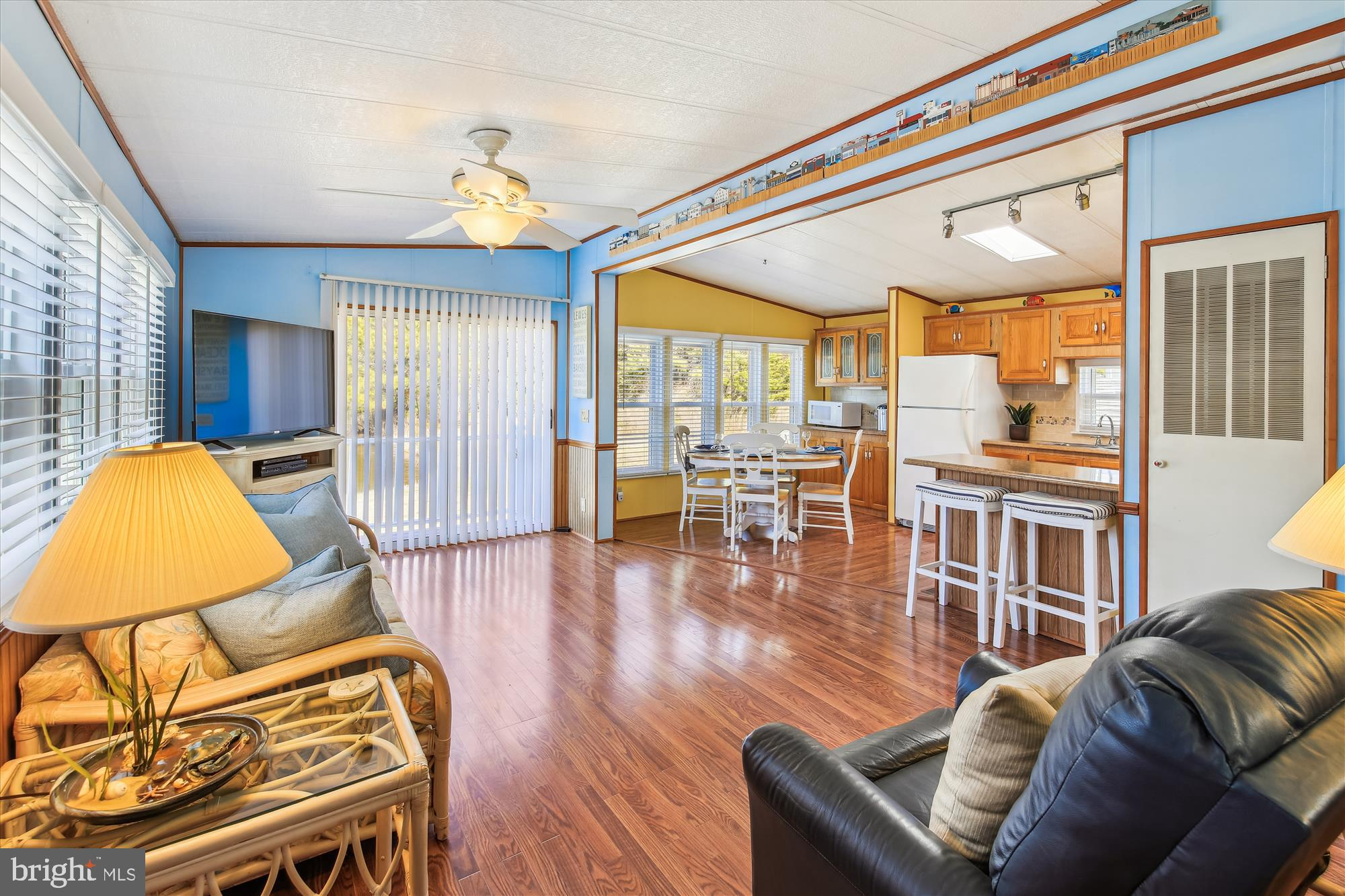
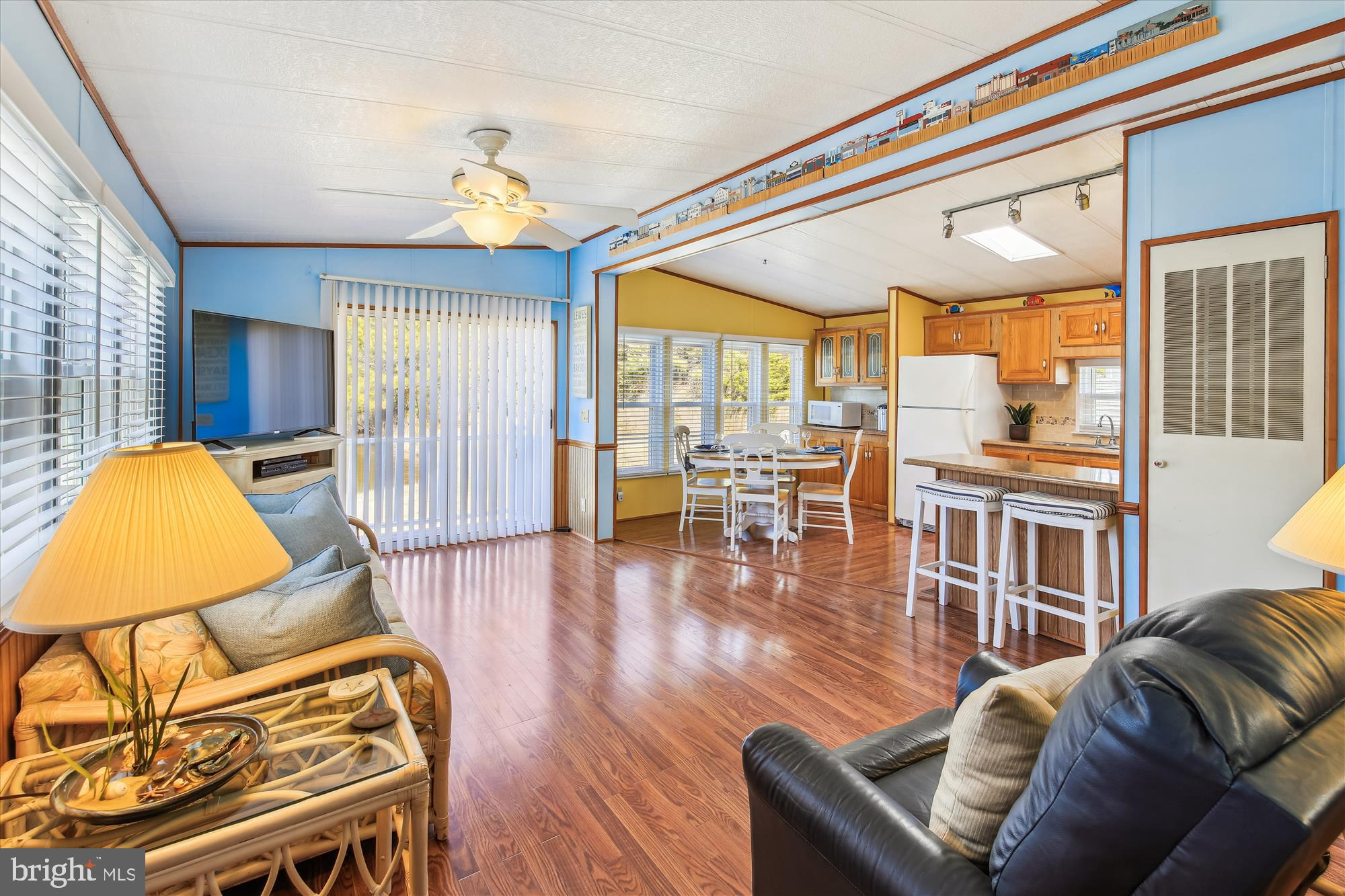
+ coaster [351,707,398,729]
